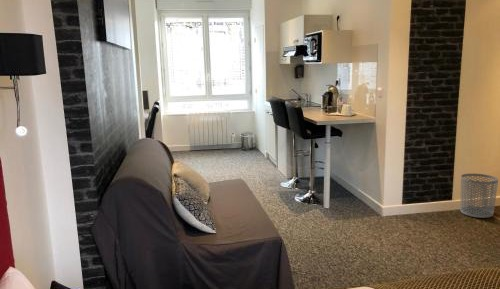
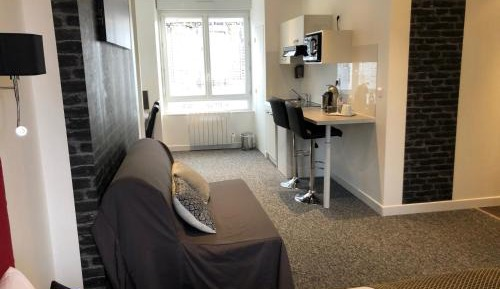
- waste bin [459,173,499,219]
